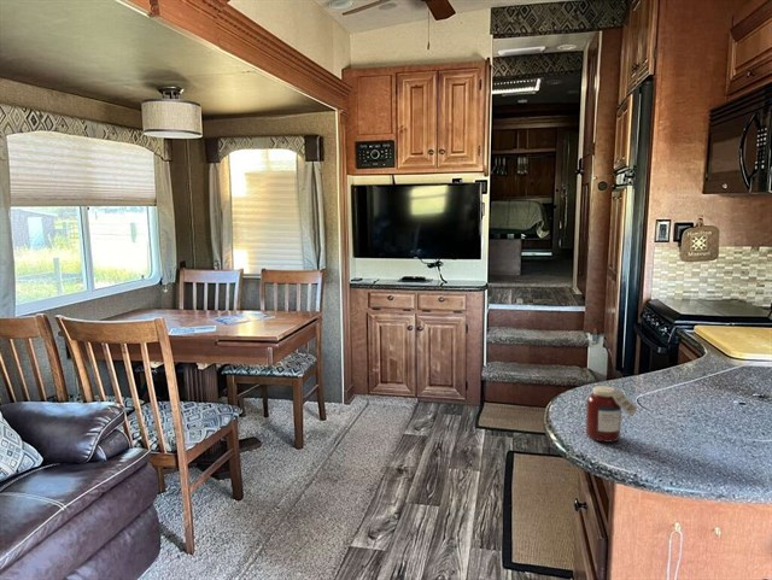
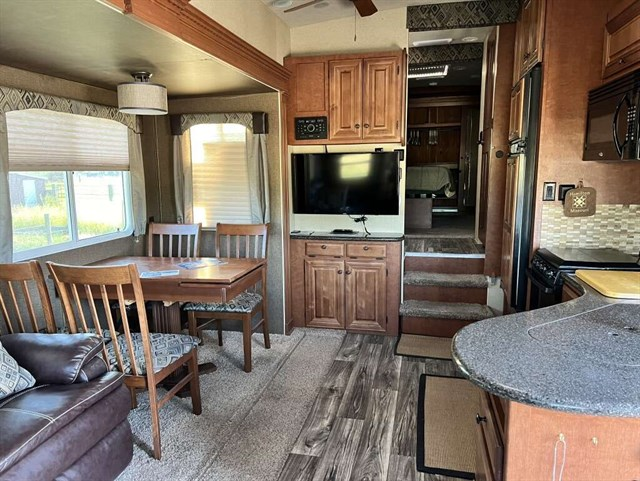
- jar [585,385,641,444]
